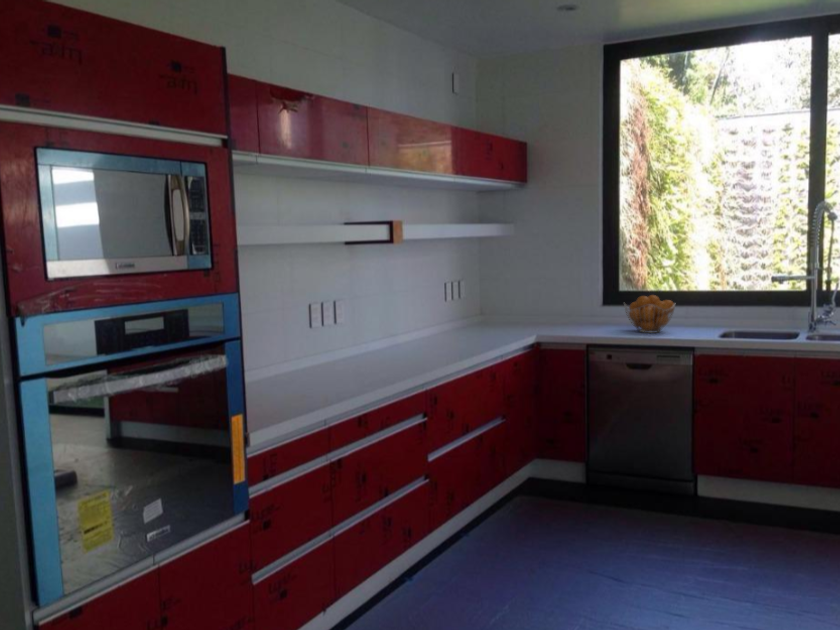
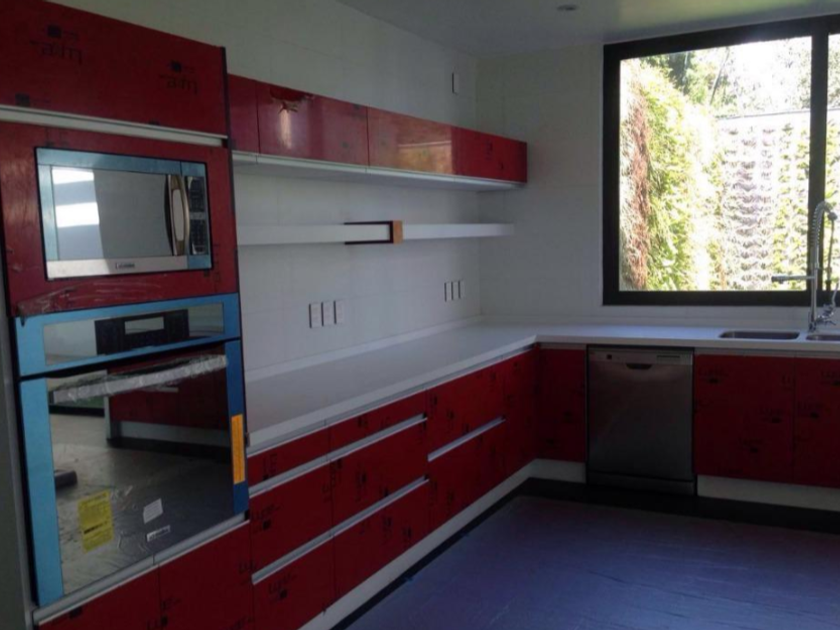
- fruit basket [623,294,677,334]
